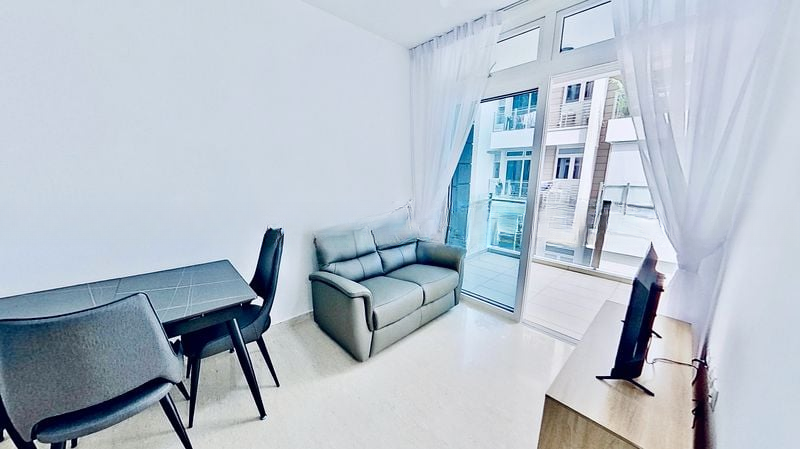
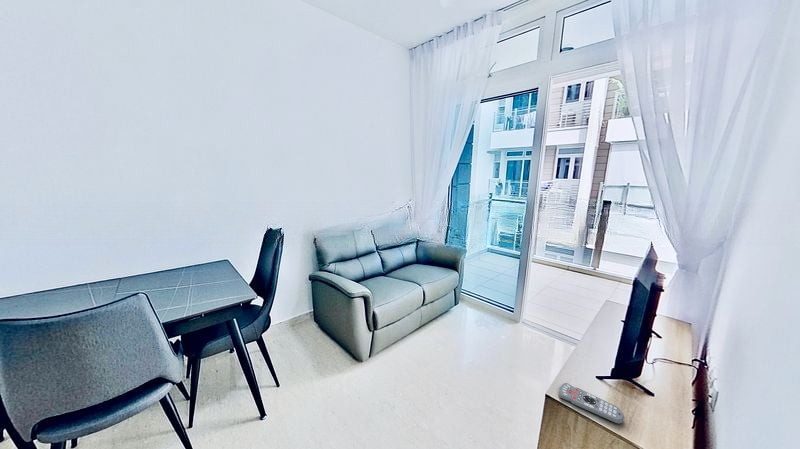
+ remote control [558,382,625,425]
